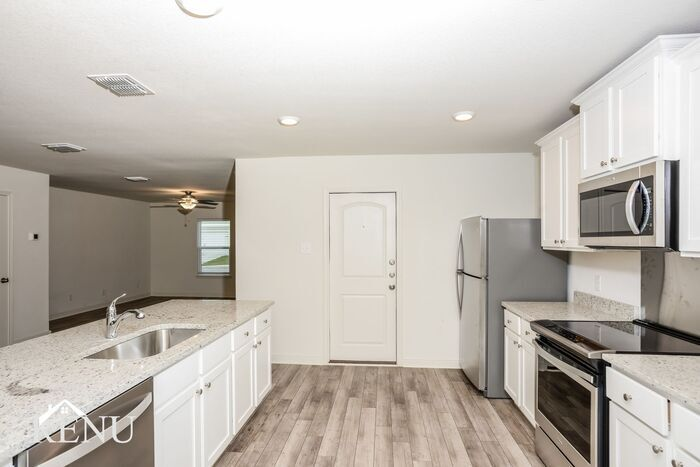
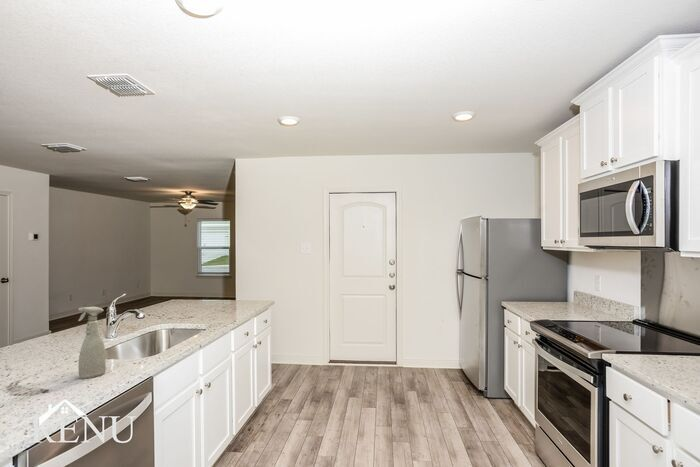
+ spray bottle [77,306,107,380]
